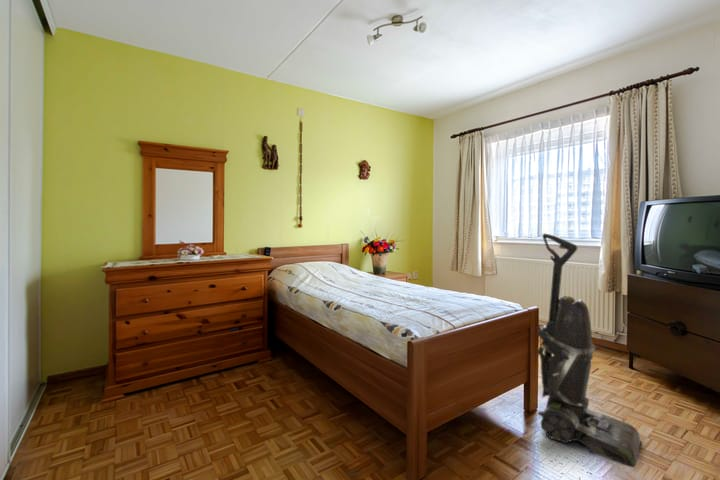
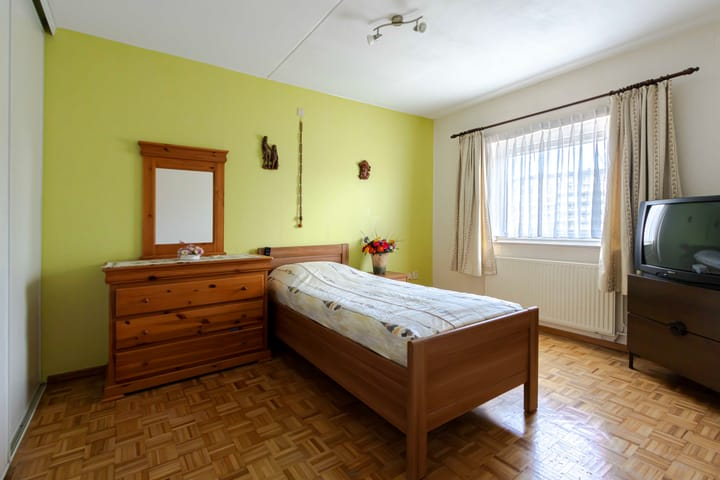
- vacuum cleaner [536,232,642,468]
